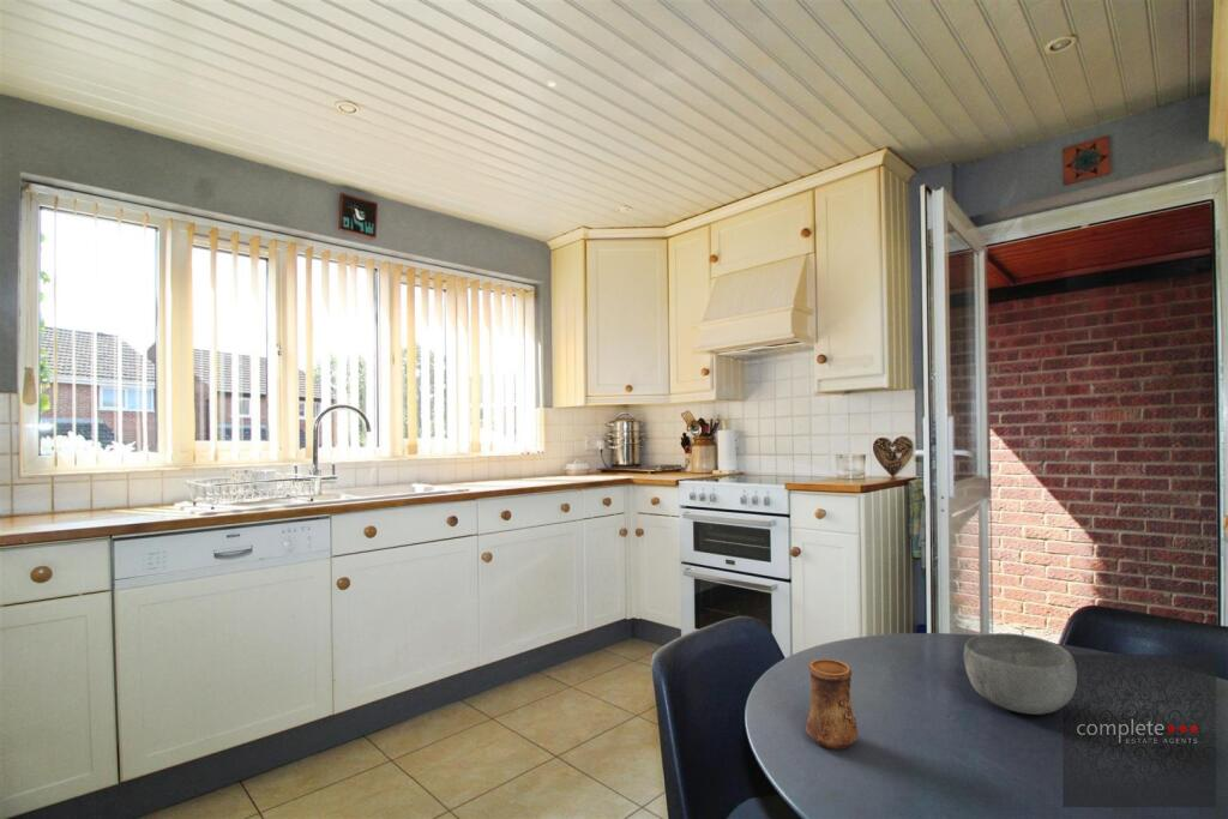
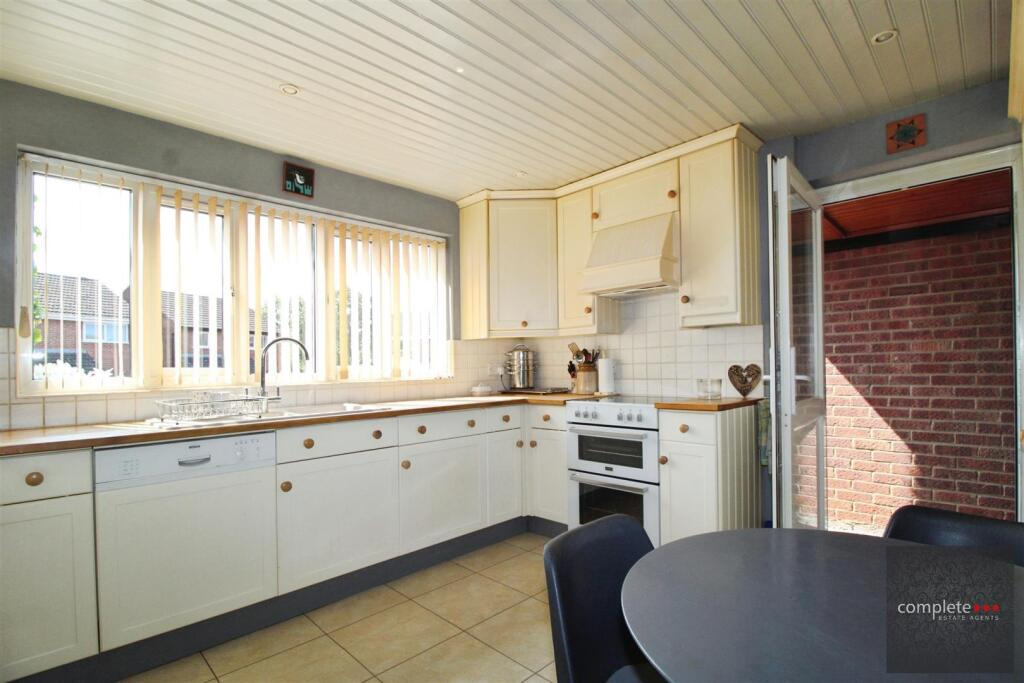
- cup [805,658,859,751]
- bowl [963,632,1078,716]
